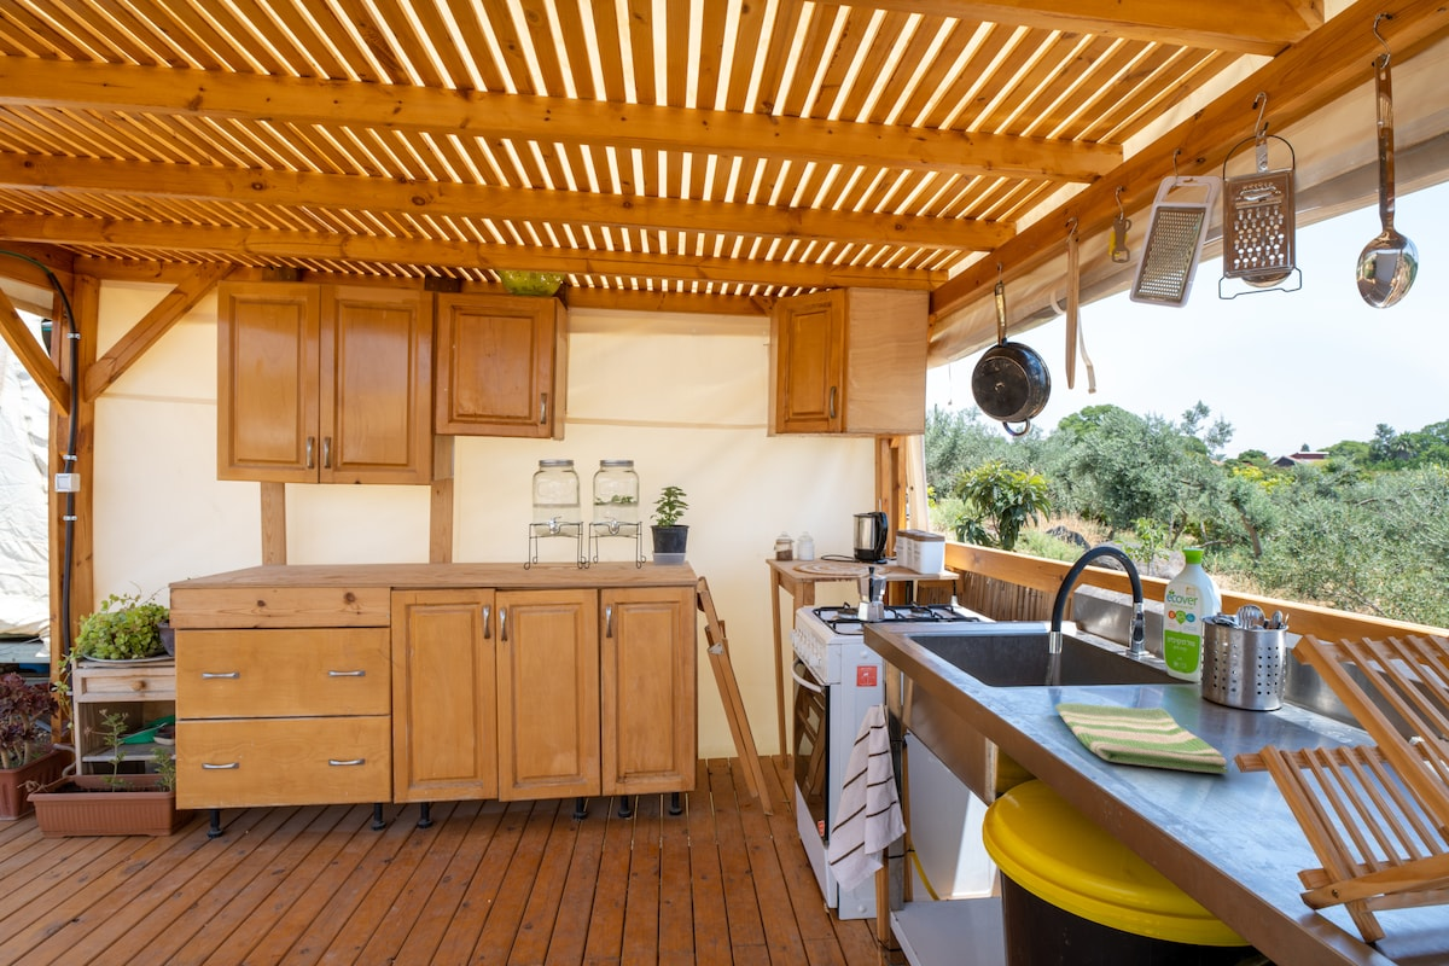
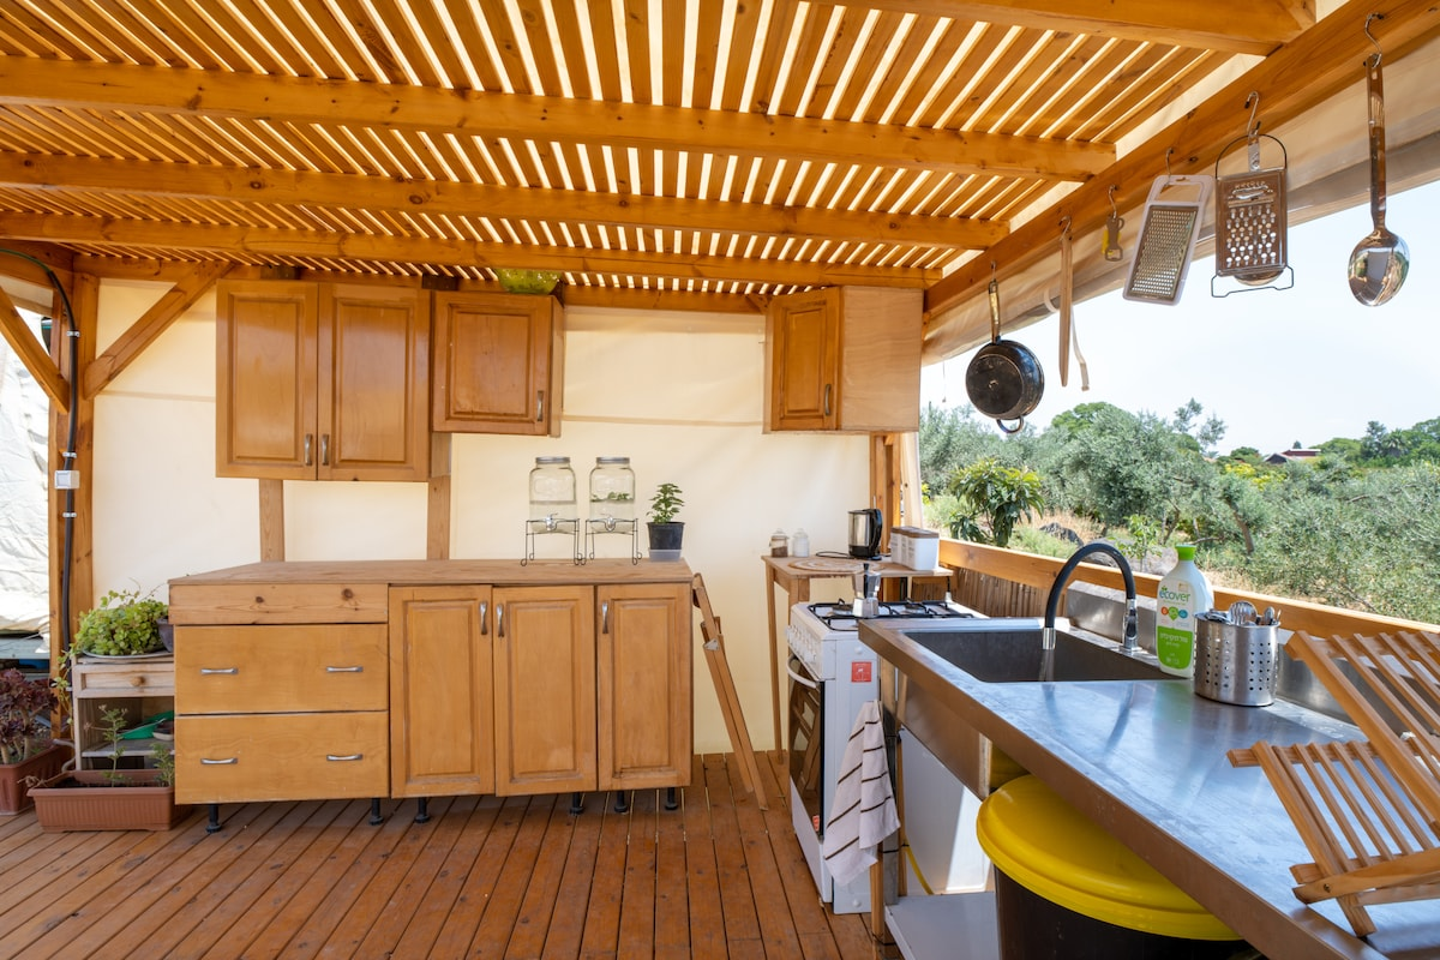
- dish towel [1054,702,1229,775]
